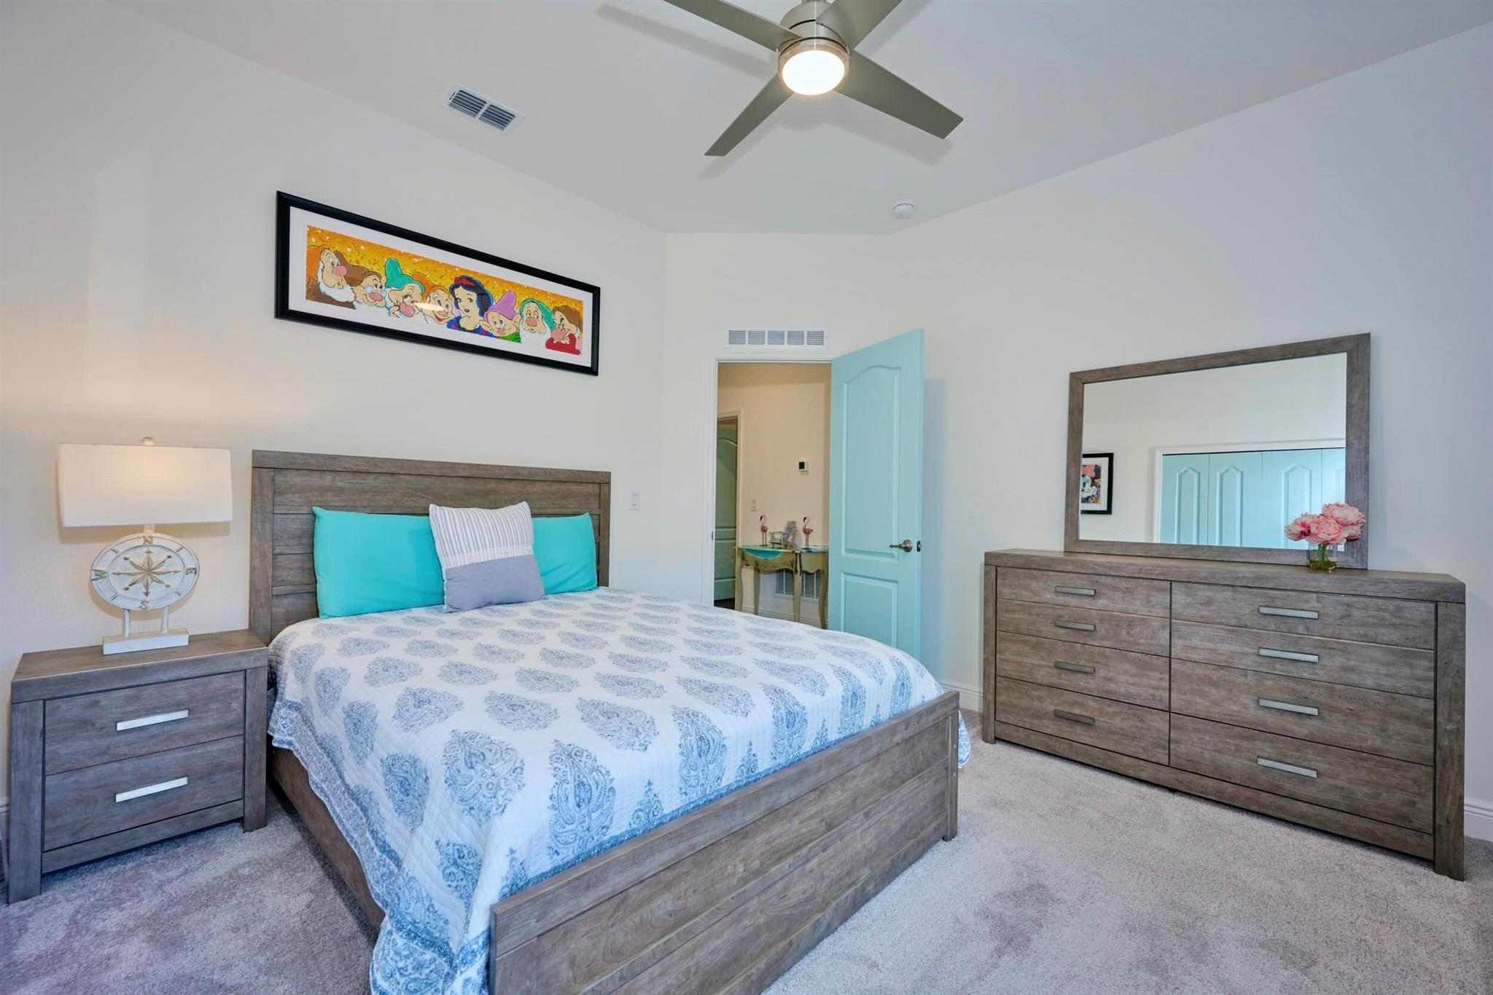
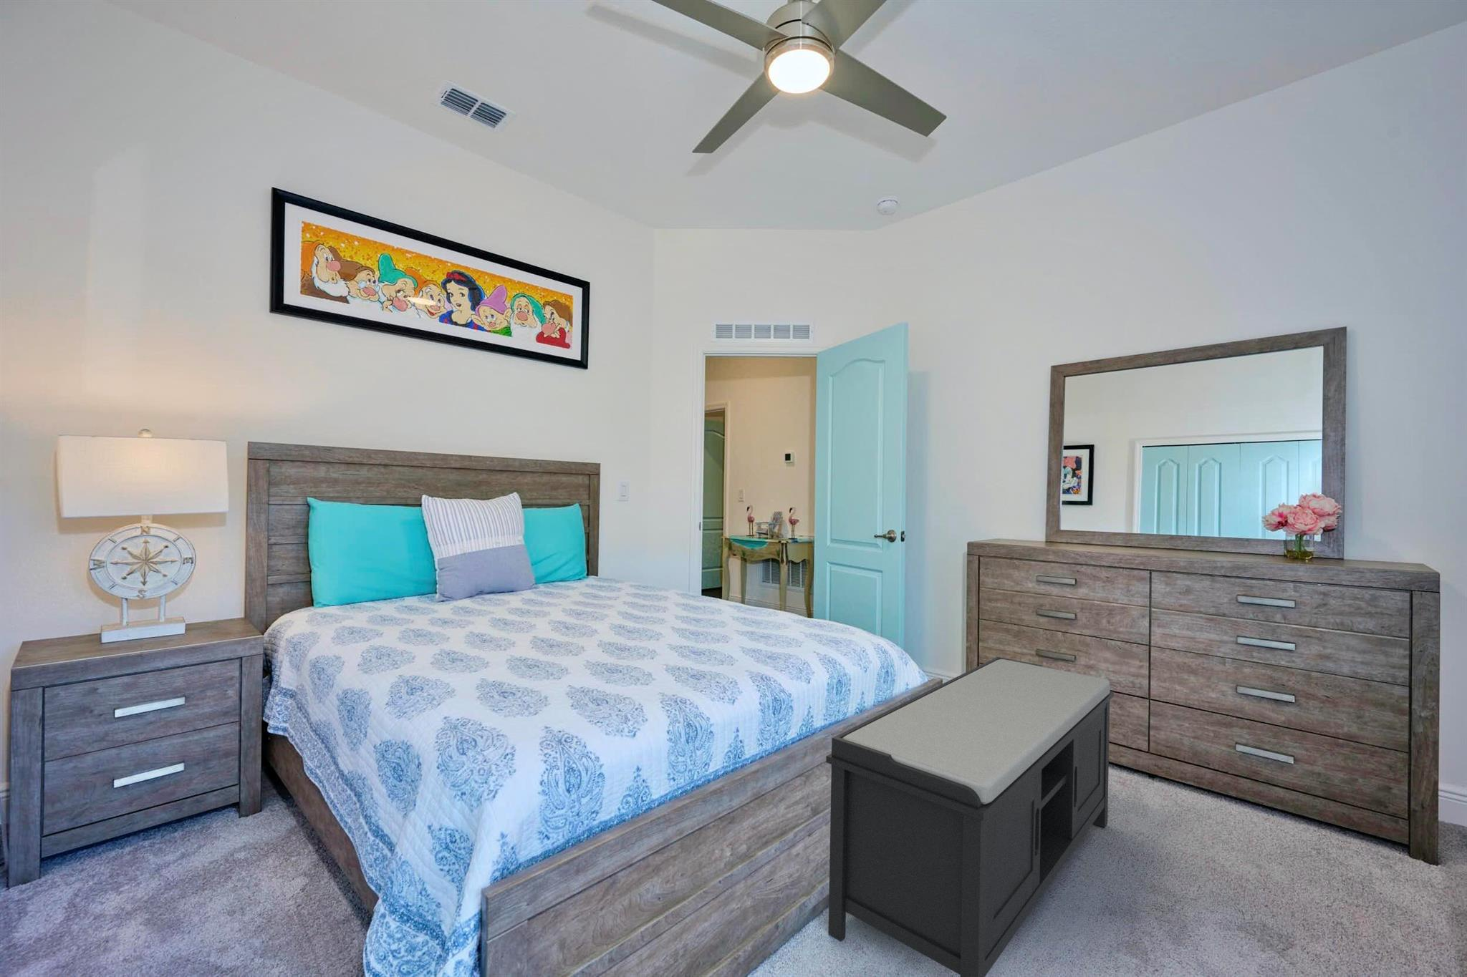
+ bench [826,656,1115,977]
